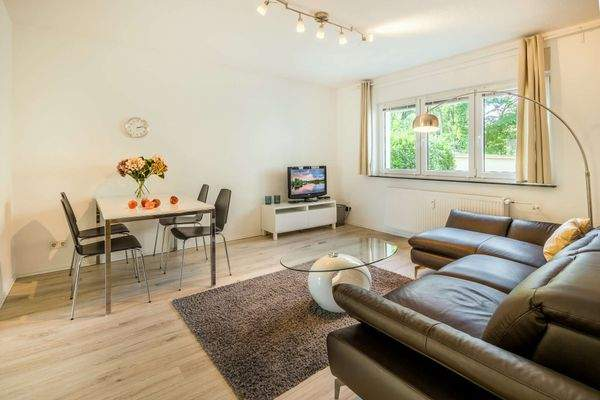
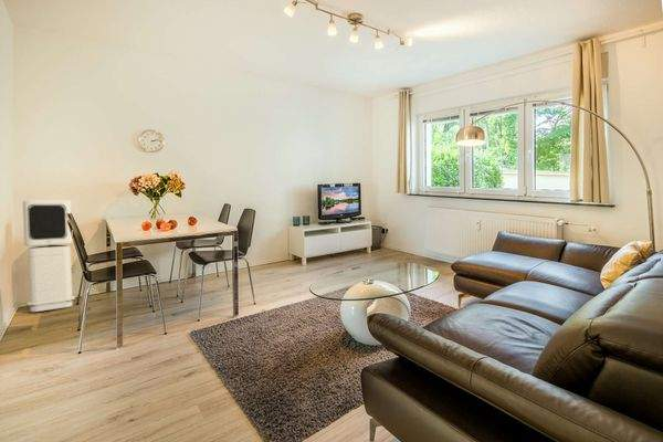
+ air purifier [22,199,76,313]
